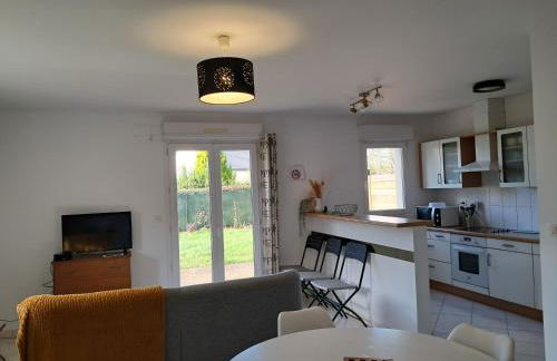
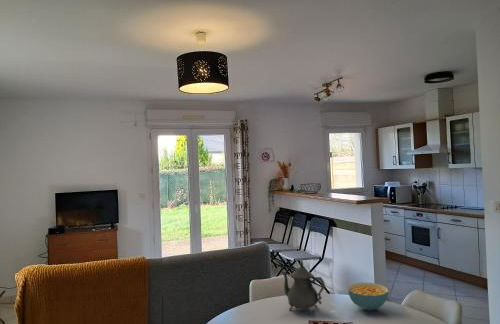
+ cereal bowl [347,282,389,311]
+ teapot [280,259,326,315]
